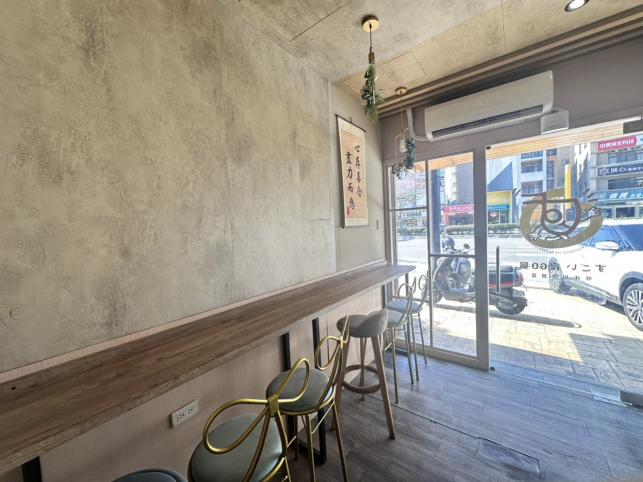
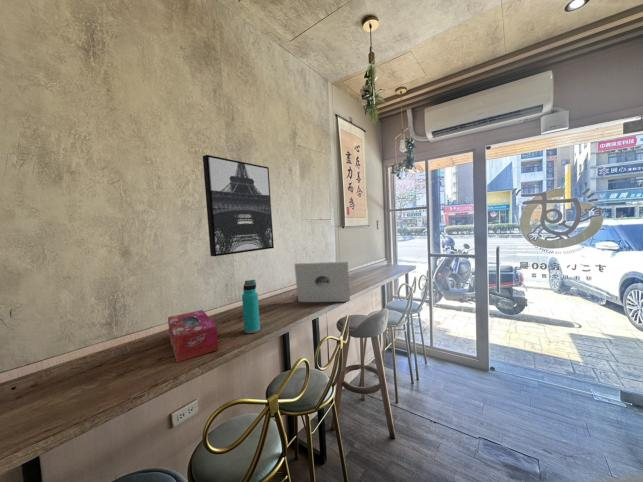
+ water bottle [241,279,261,334]
+ laptop [293,260,351,303]
+ wall art [202,154,275,257]
+ tissue box [167,309,219,363]
